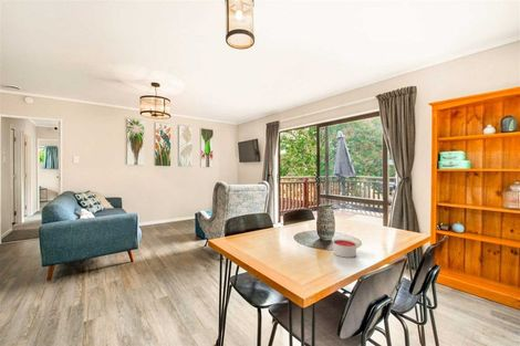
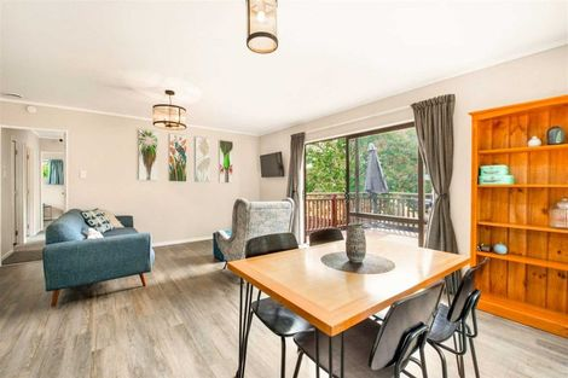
- candle [332,239,357,259]
